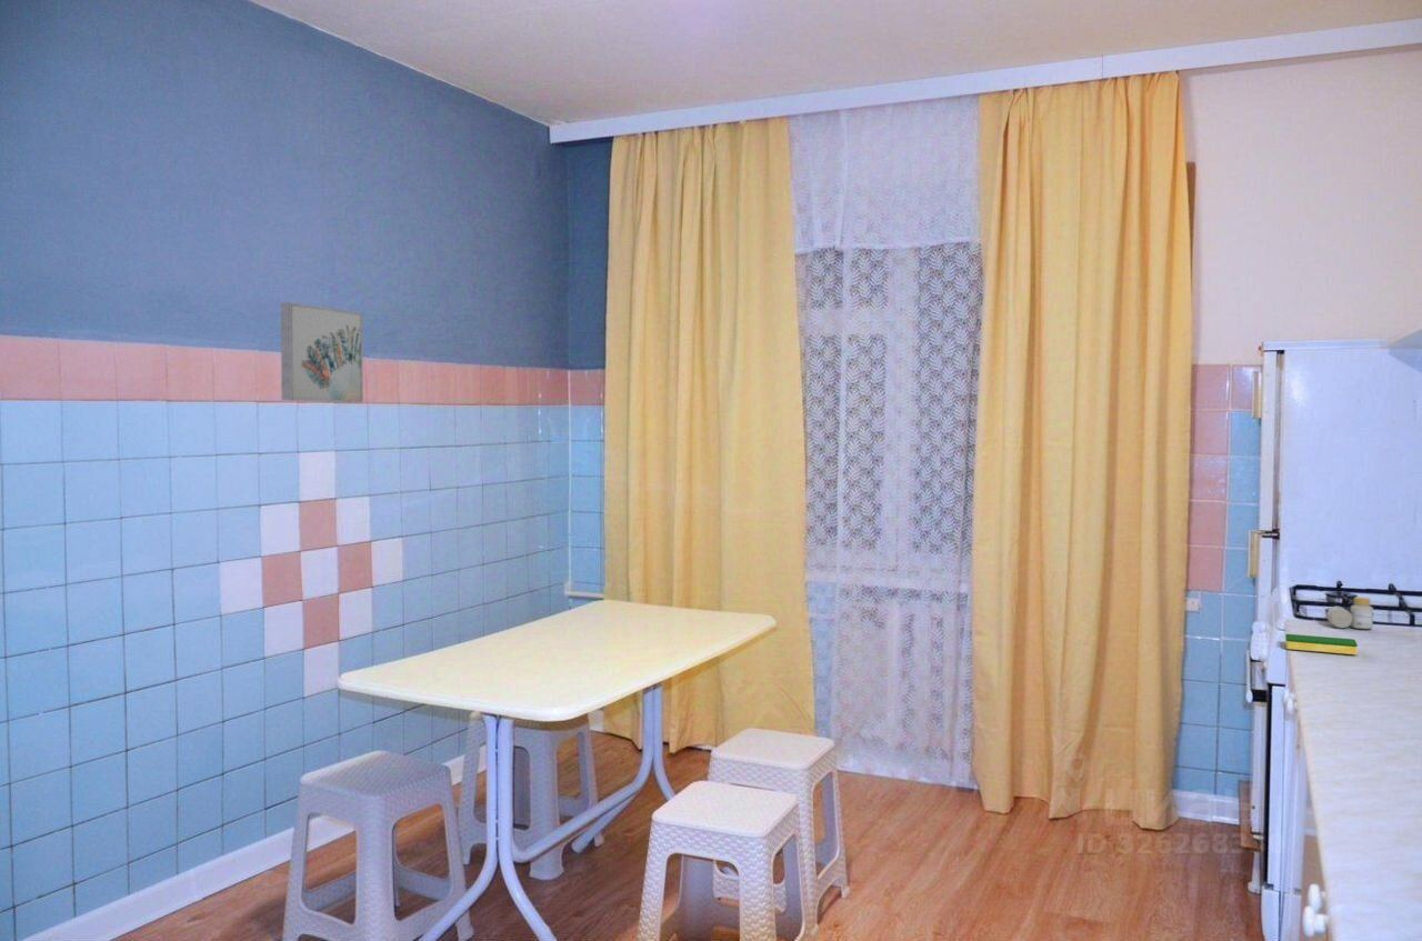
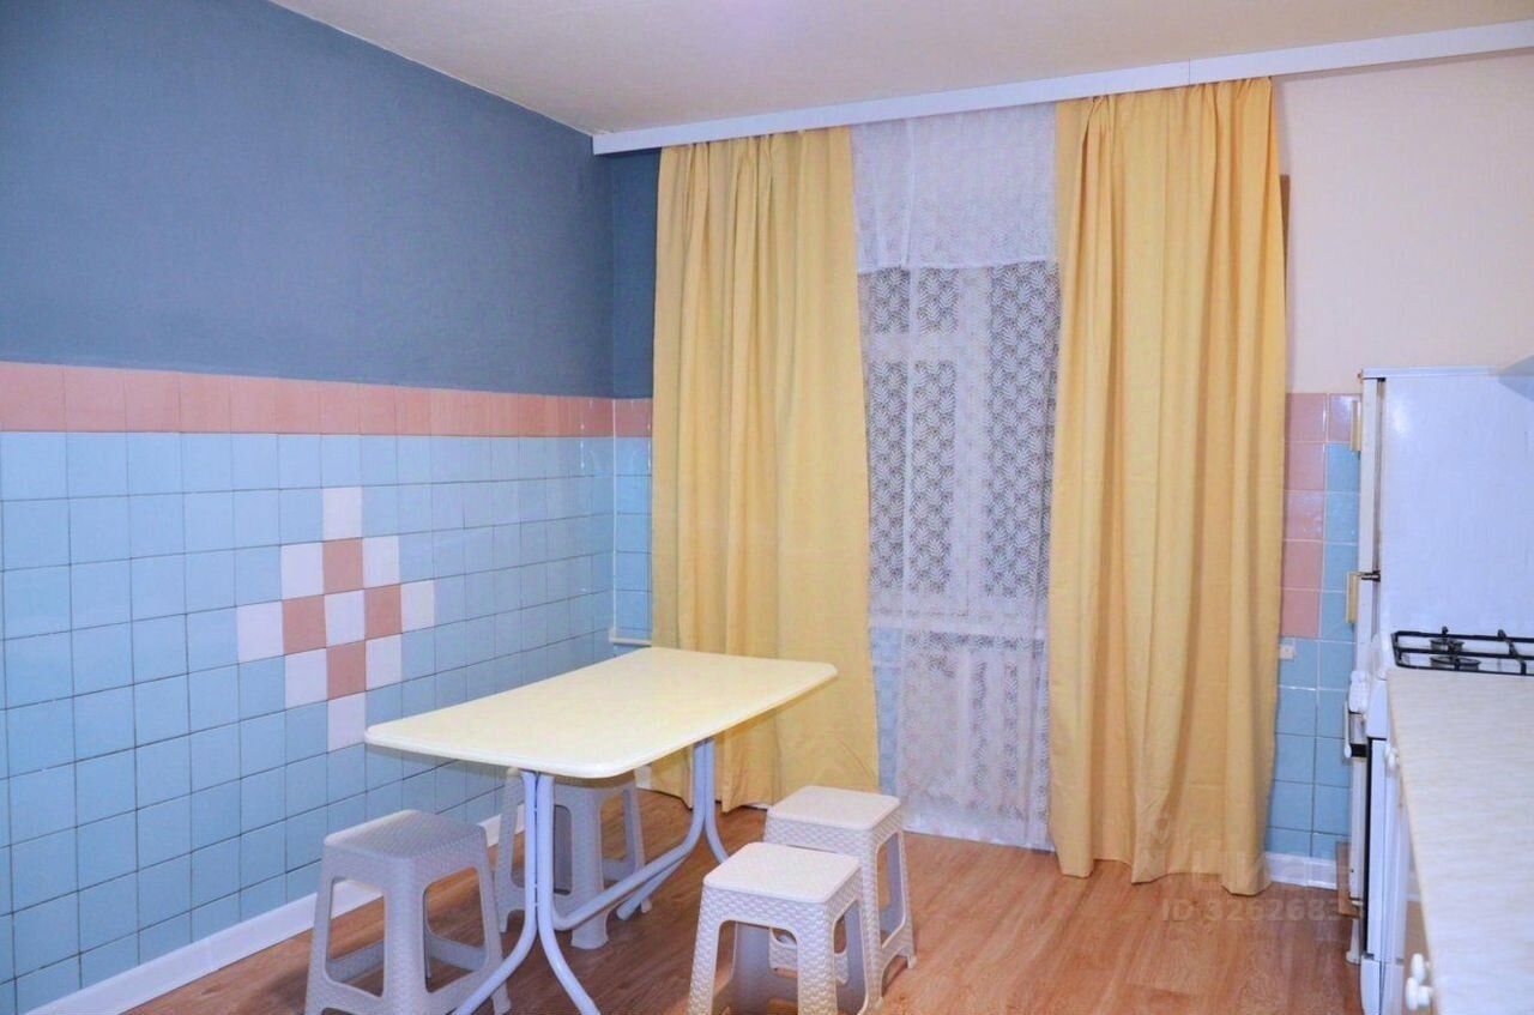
- wall art [280,301,364,404]
- dish sponge [1284,633,1359,655]
- pill bottle [1325,597,1374,630]
